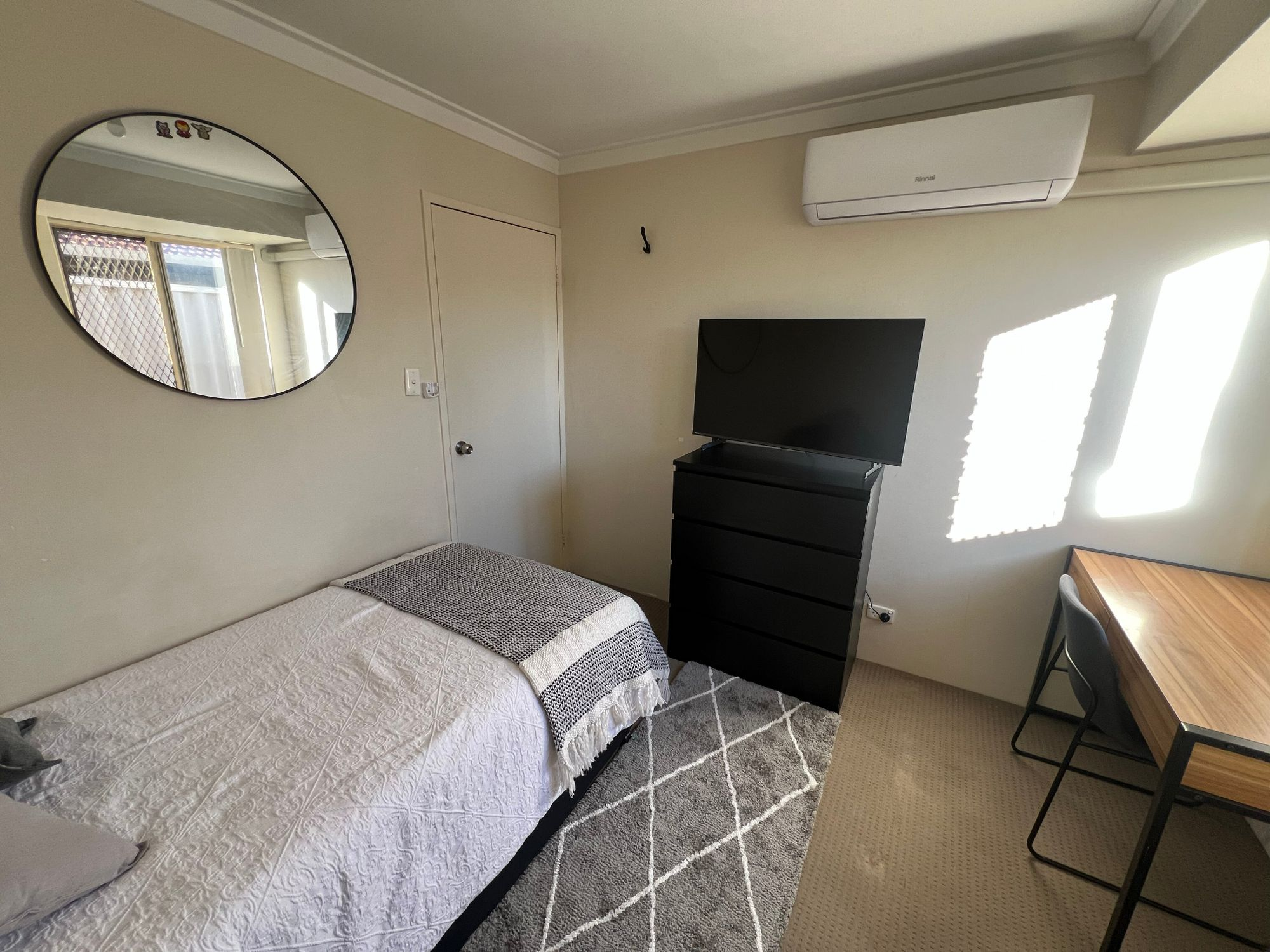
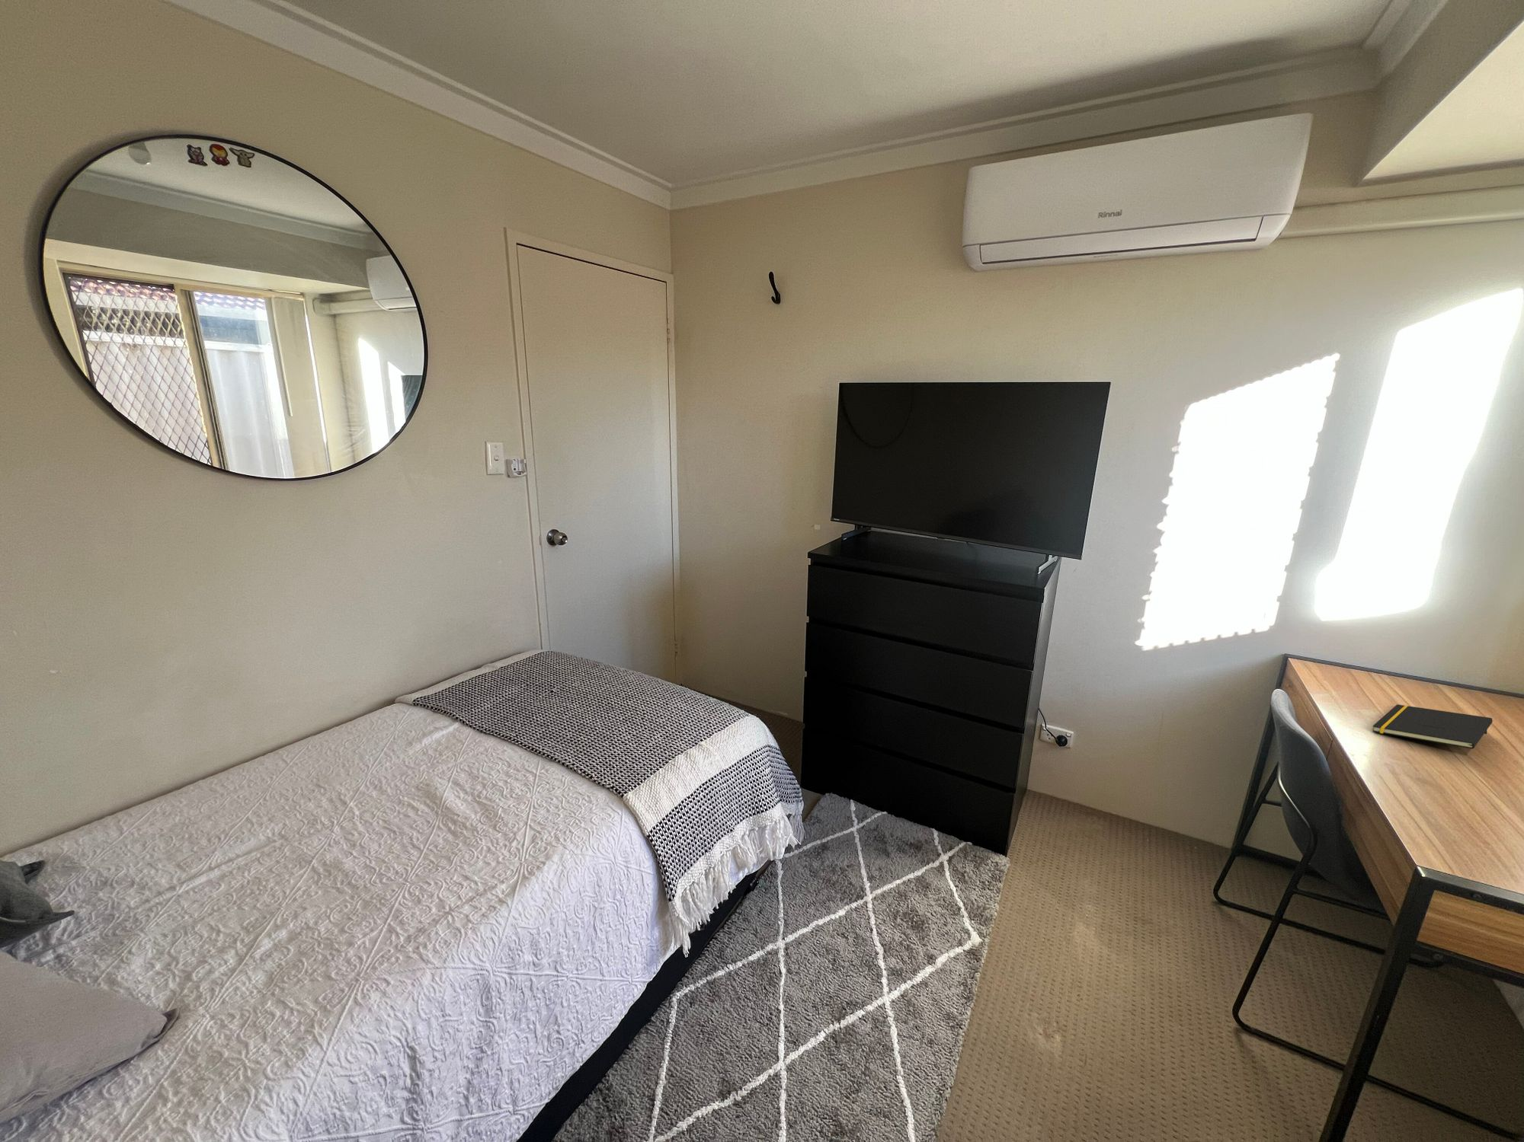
+ notepad [1372,703,1494,750]
